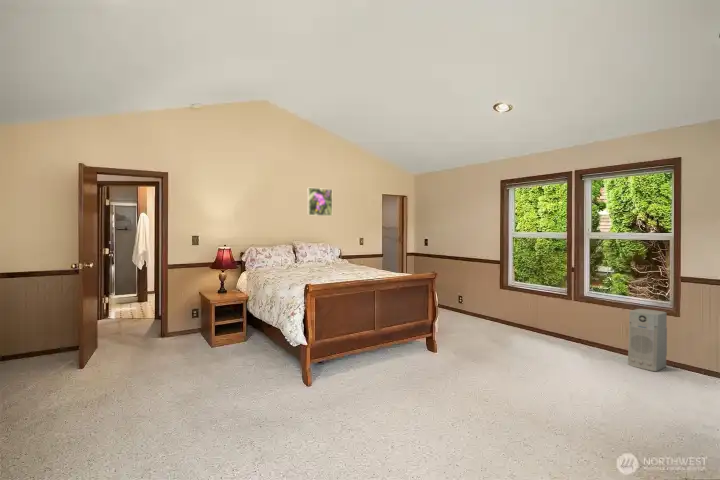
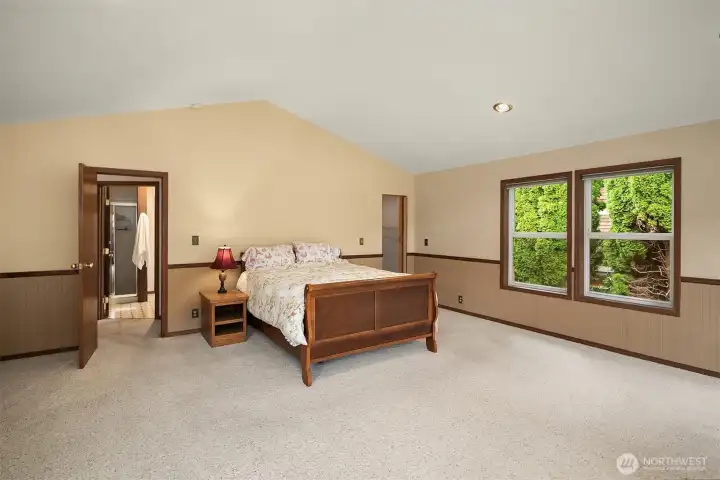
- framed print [307,187,333,217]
- air purifier [627,308,668,372]
